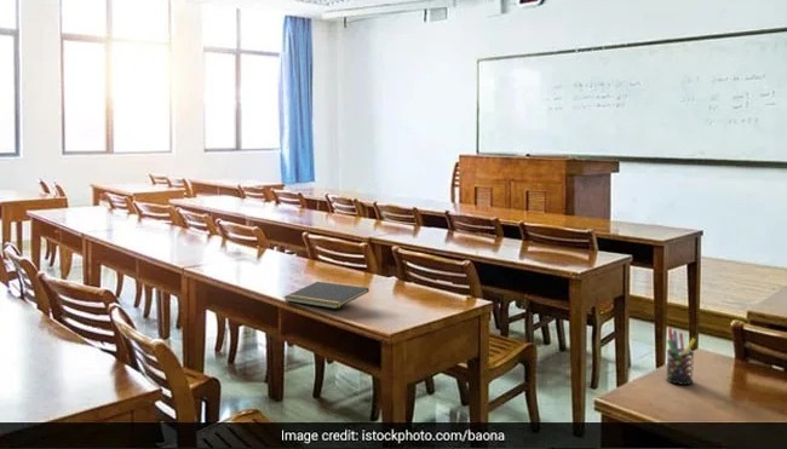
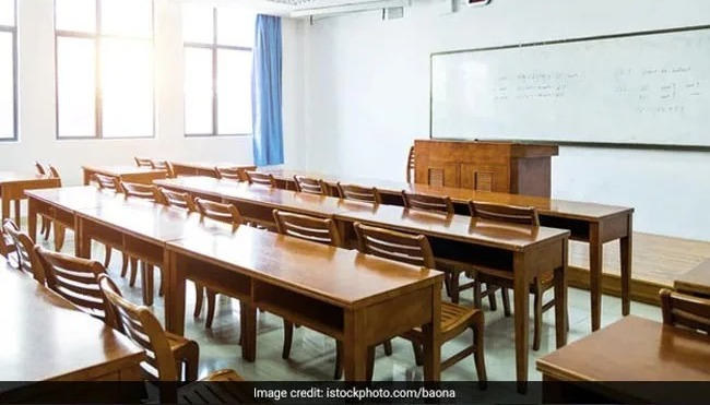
- pen holder [665,327,696,386]
- notepad [282,281,370,310]
